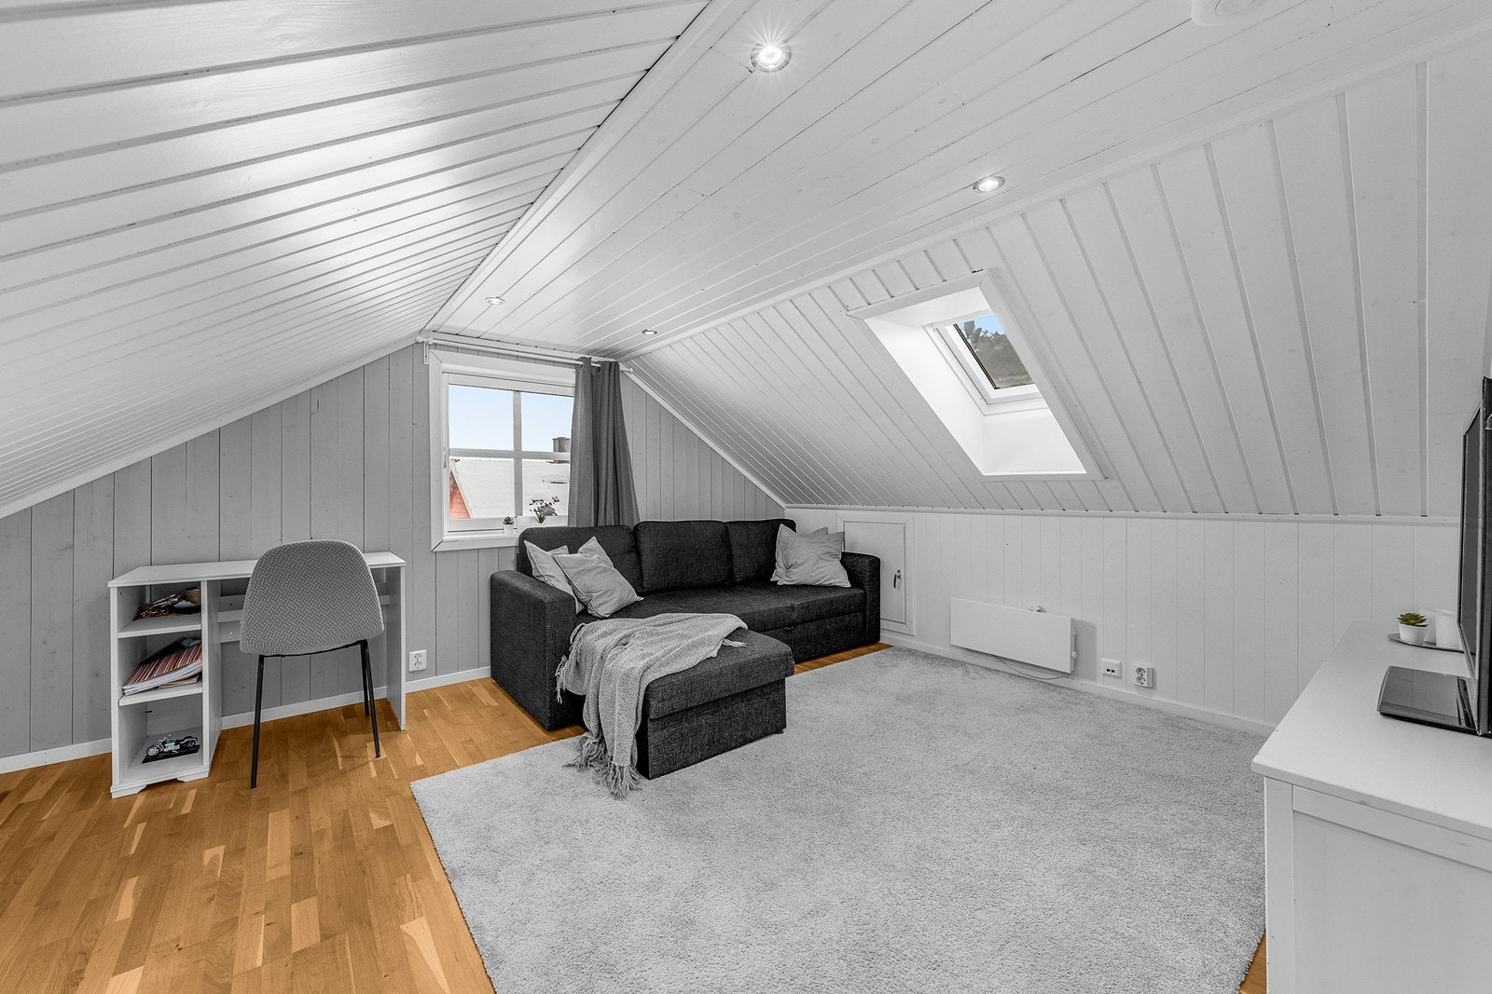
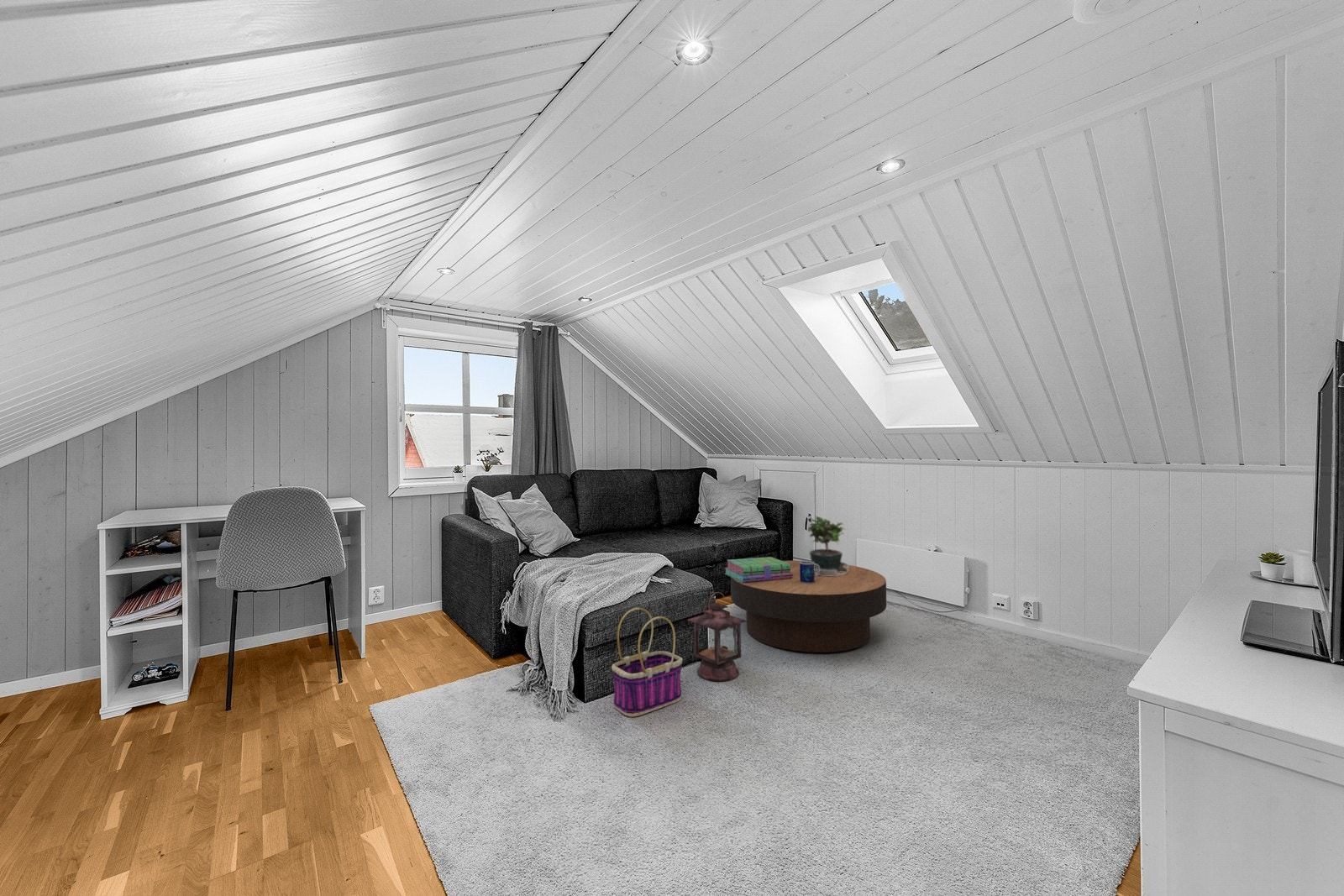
+ candle lantern [687,591,747,682]
+ coffee table [730,560,887,653]
+ basket [611,607,684,718]
+ potted plant [806,515,849,576]
+ mug [800,560,819,584]
+ stack of books [724,556,793,583]
